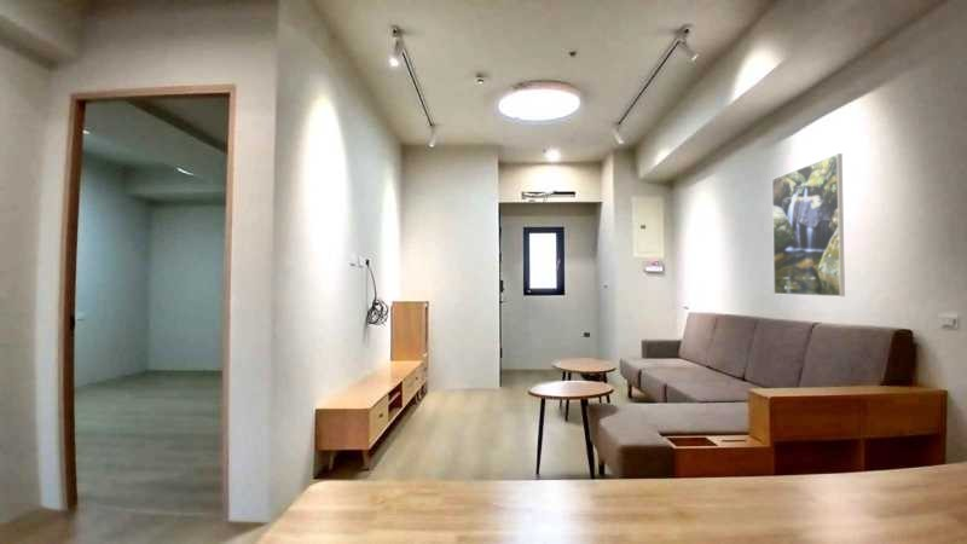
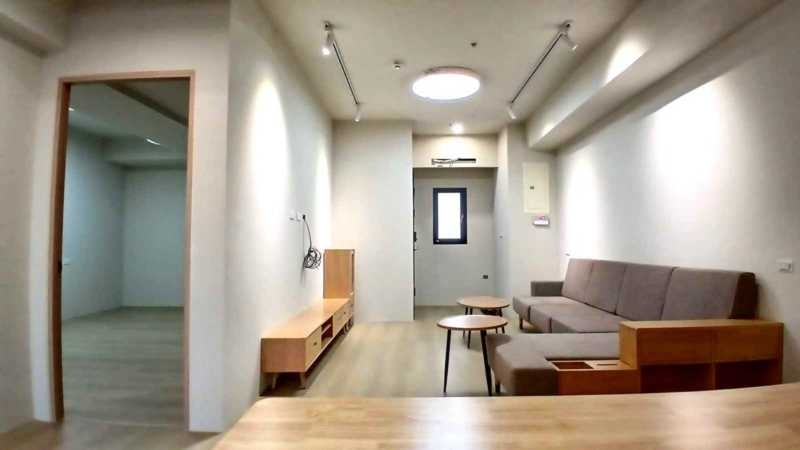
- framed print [771,152,846,297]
